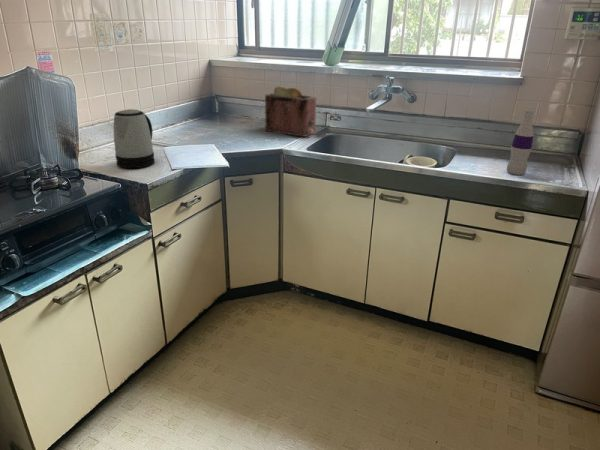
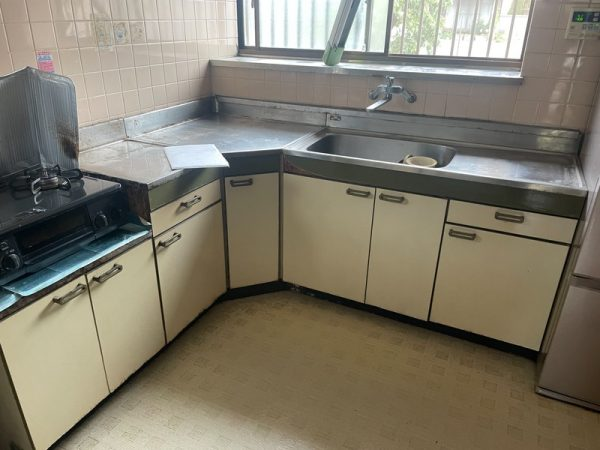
- bottle [506,109,536,176]
- toaster [264,85,318,138]
- kettle [112,108,156,169]
